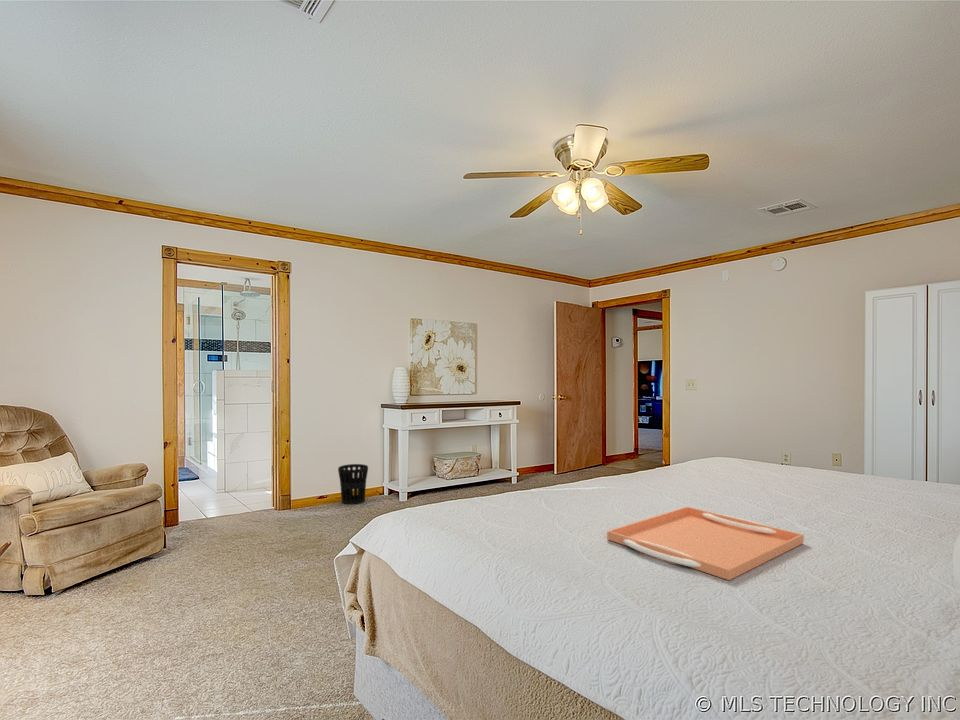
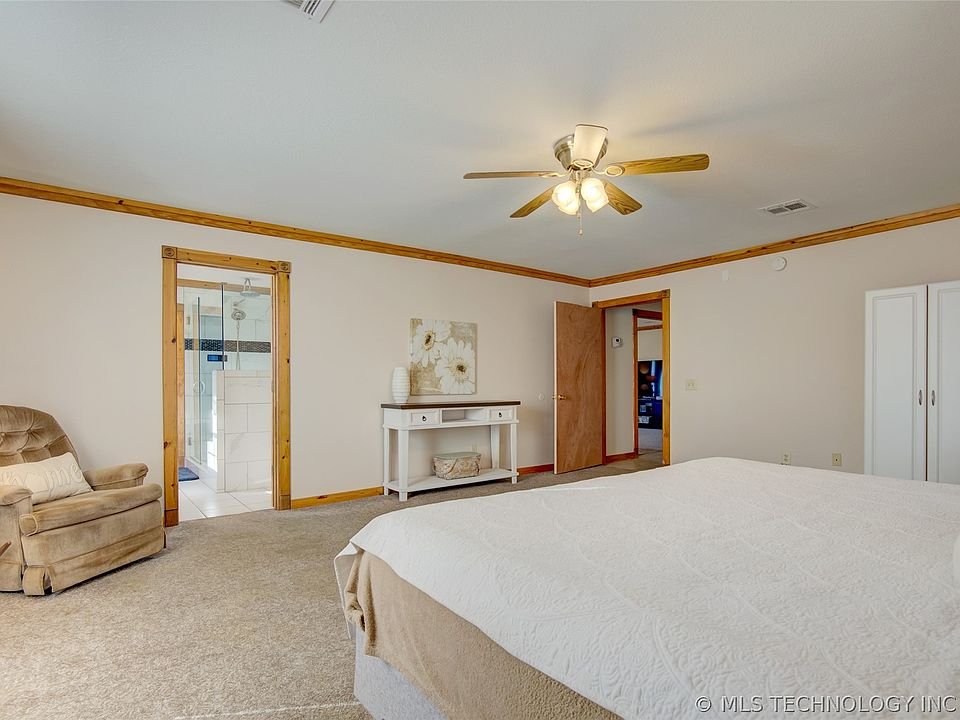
- serving tray [606,506,805,581]
- wastebasket [337,463,369,506]
